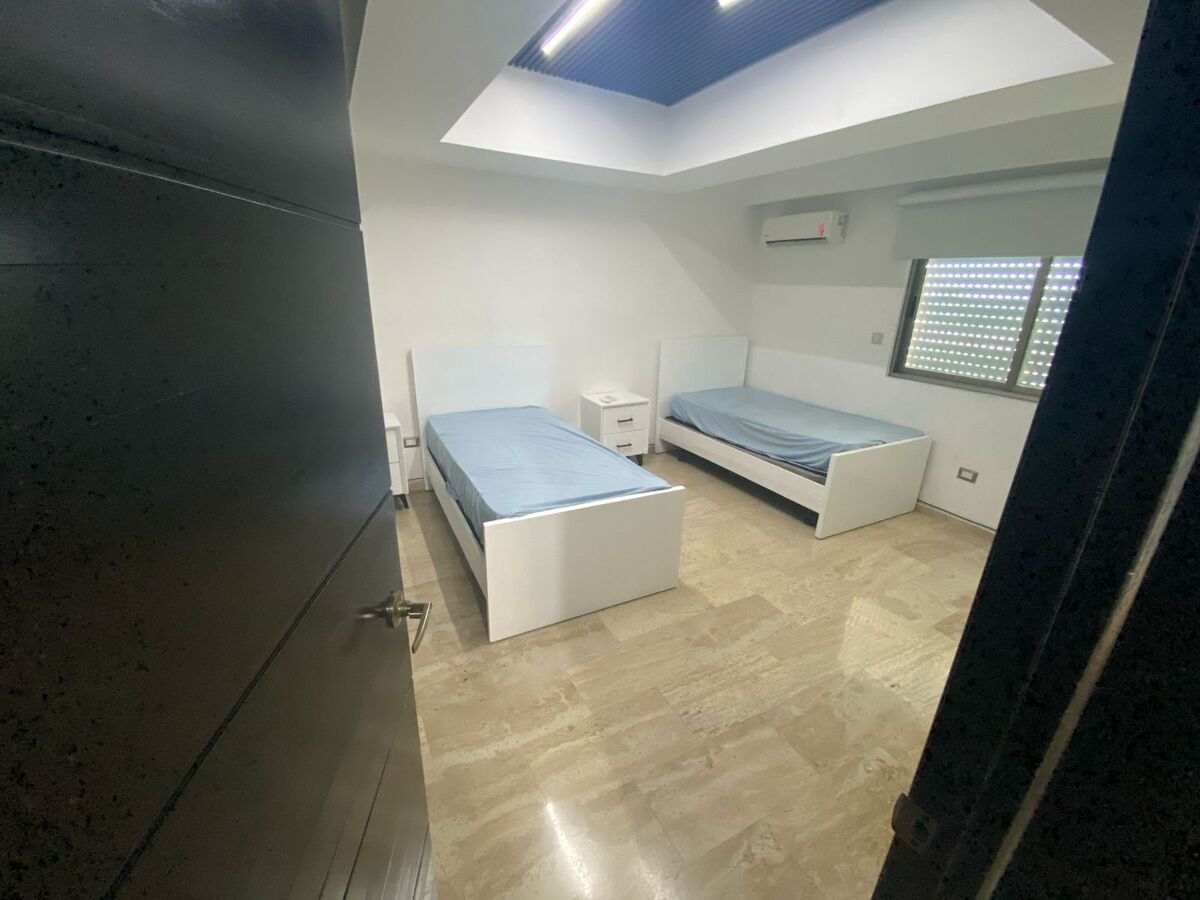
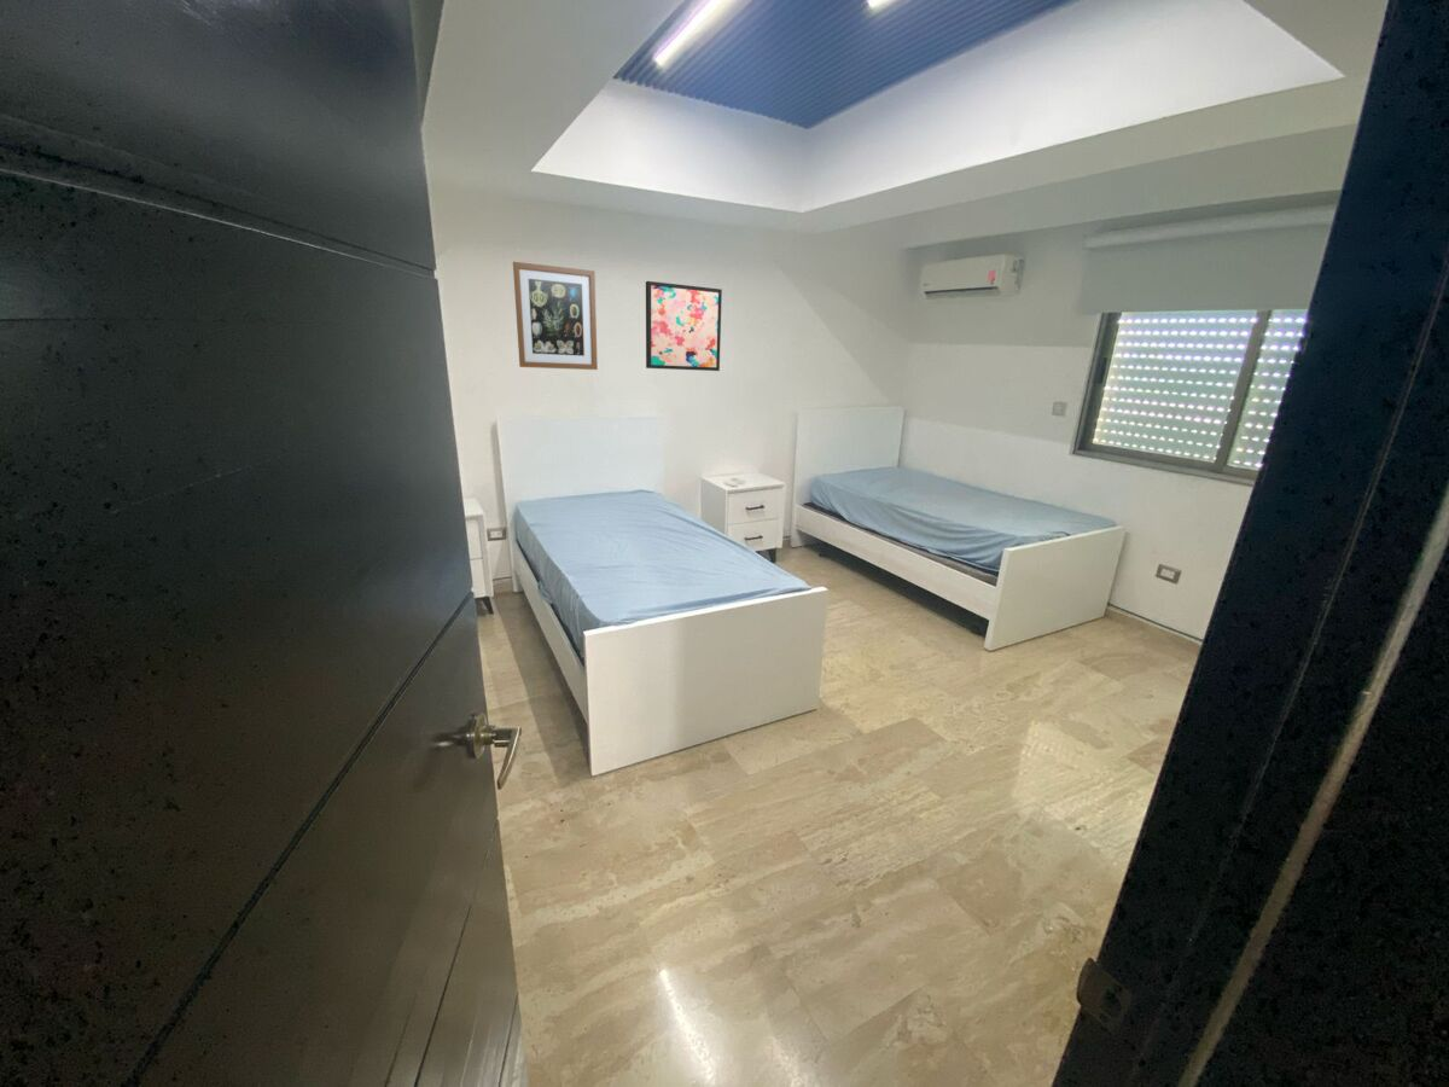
+ wall art [512,261,599,371]
+ wall art [645,280,723,372]
